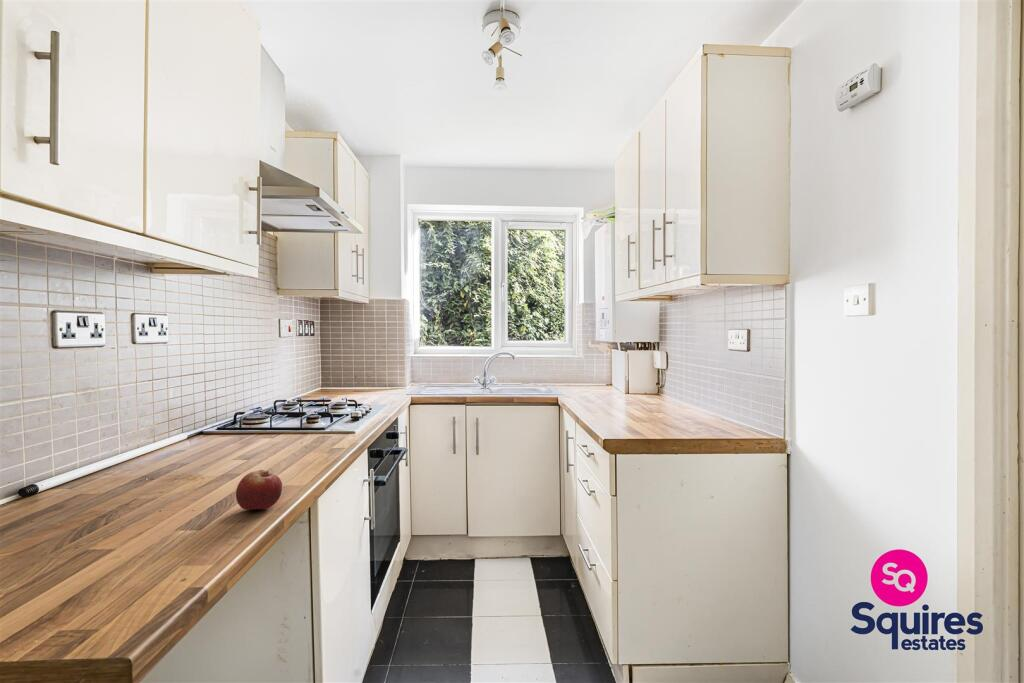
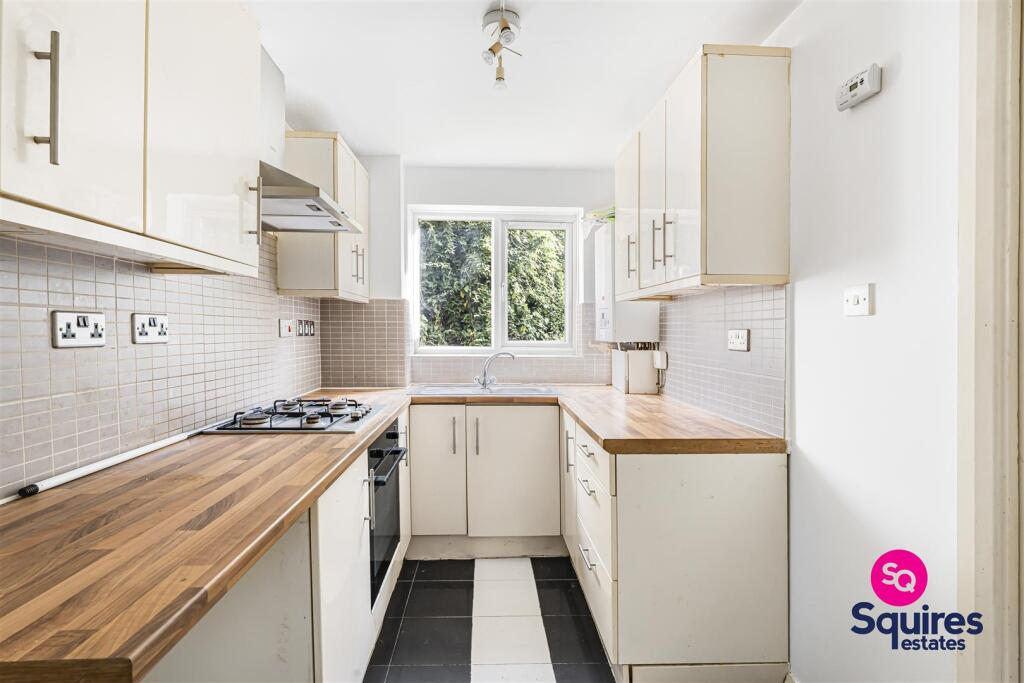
- fruit [235,469,283,511]
